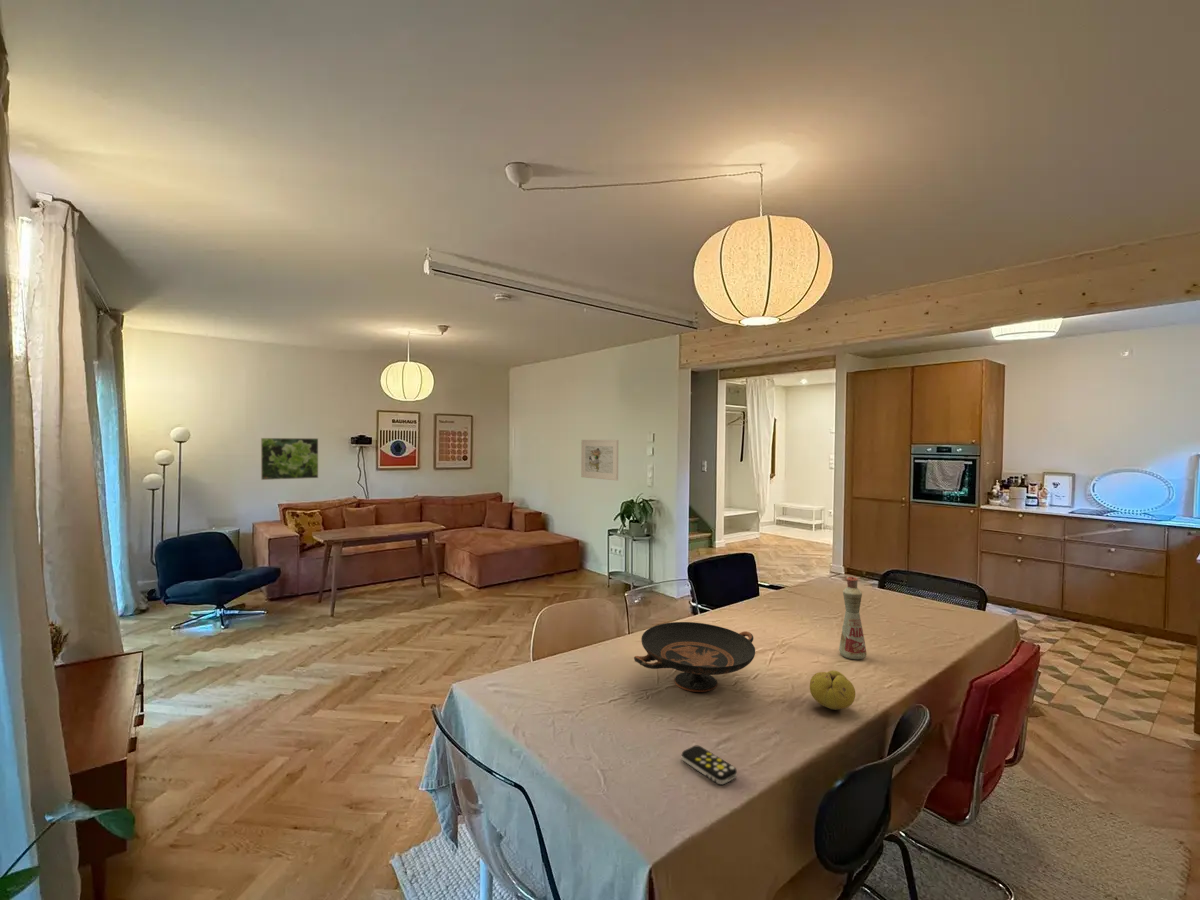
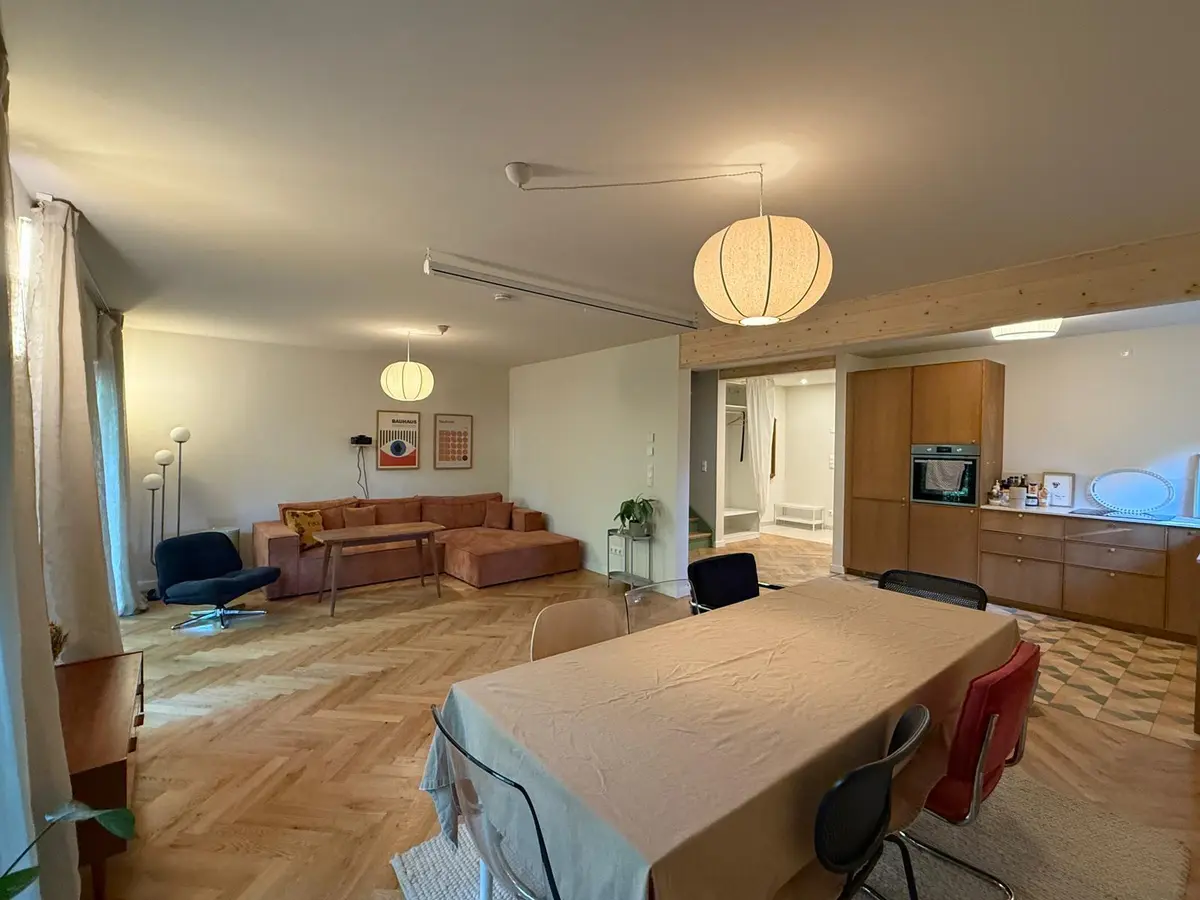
- fruit [809,669,856,711]
- bottle [838,576,868,660]
- remote control [681,745,738,785]
- decorative bowl [633,621,756,693]
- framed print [580,439,619,481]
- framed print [260,437,319,481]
